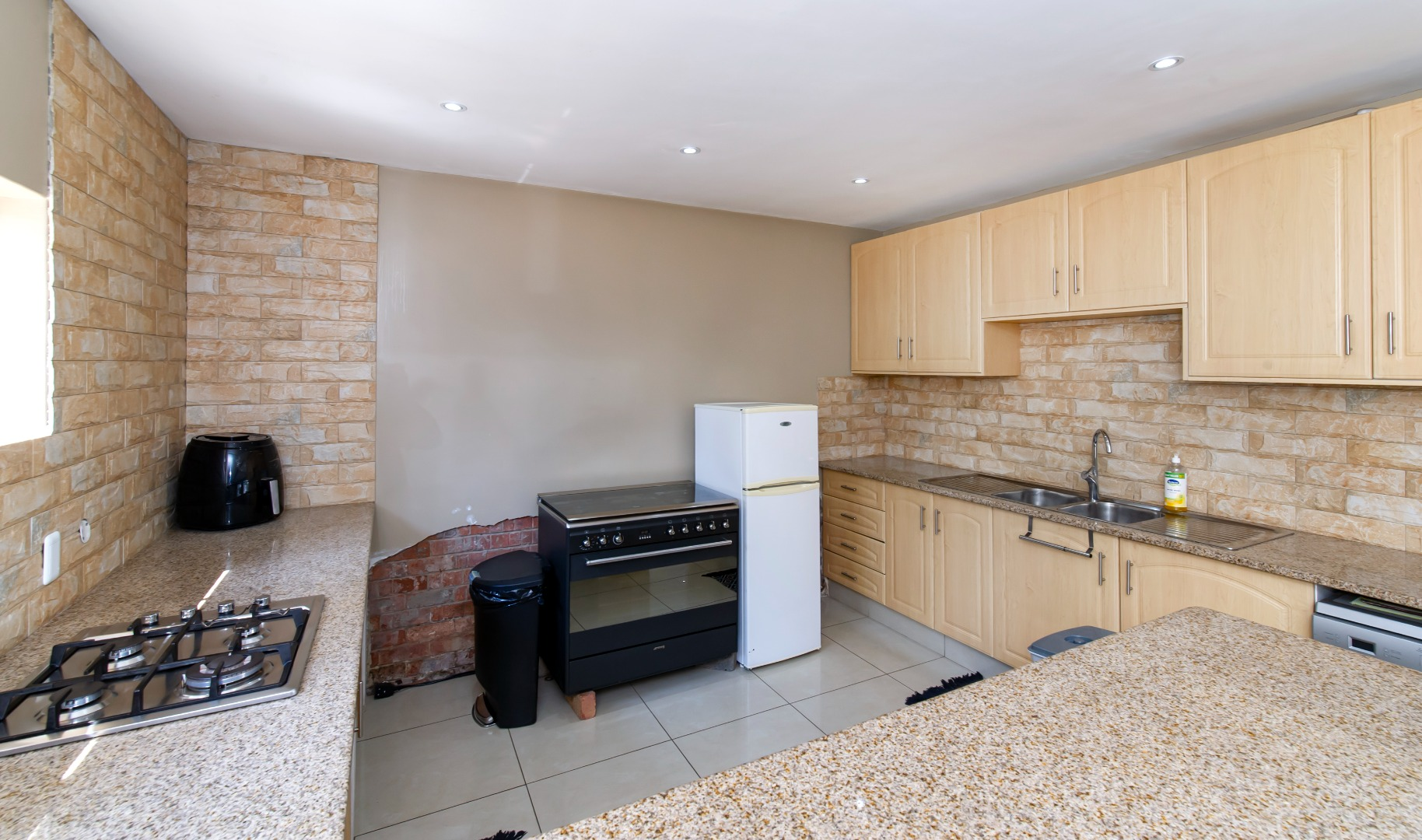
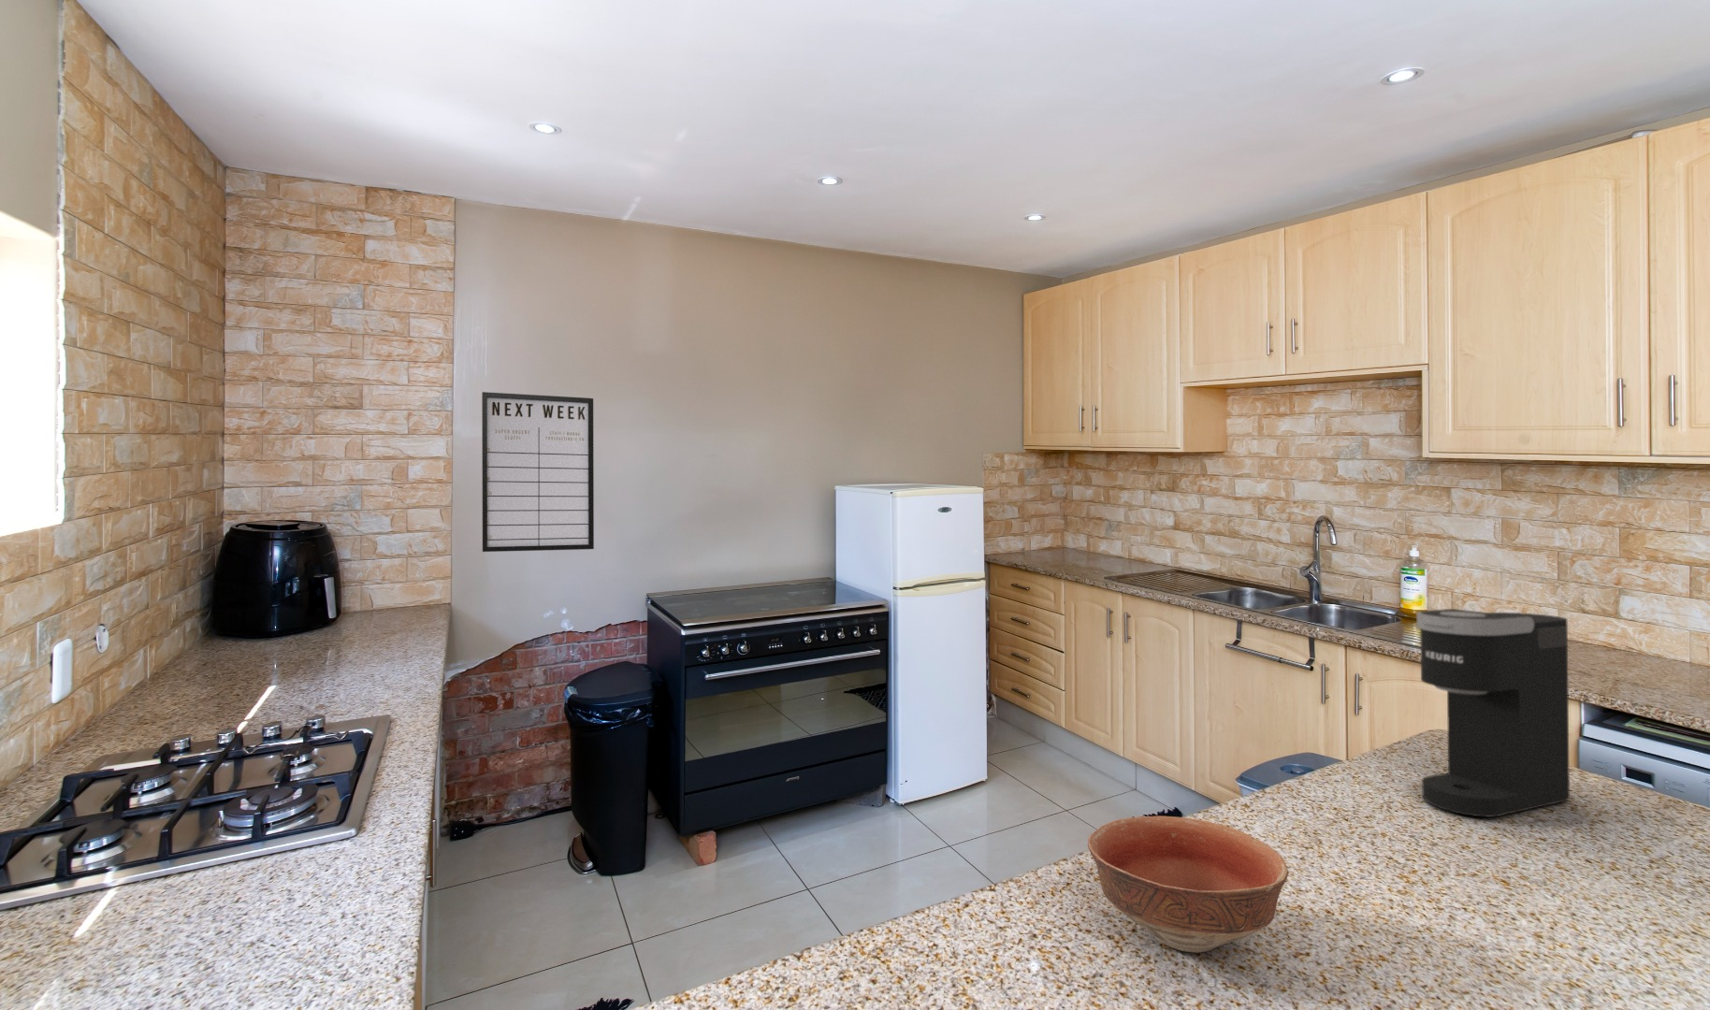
+ writing board [481,391,595,553]
+ bowl [1087,815,1289,953]
+ coffee maker [1417,608,1571,819]
